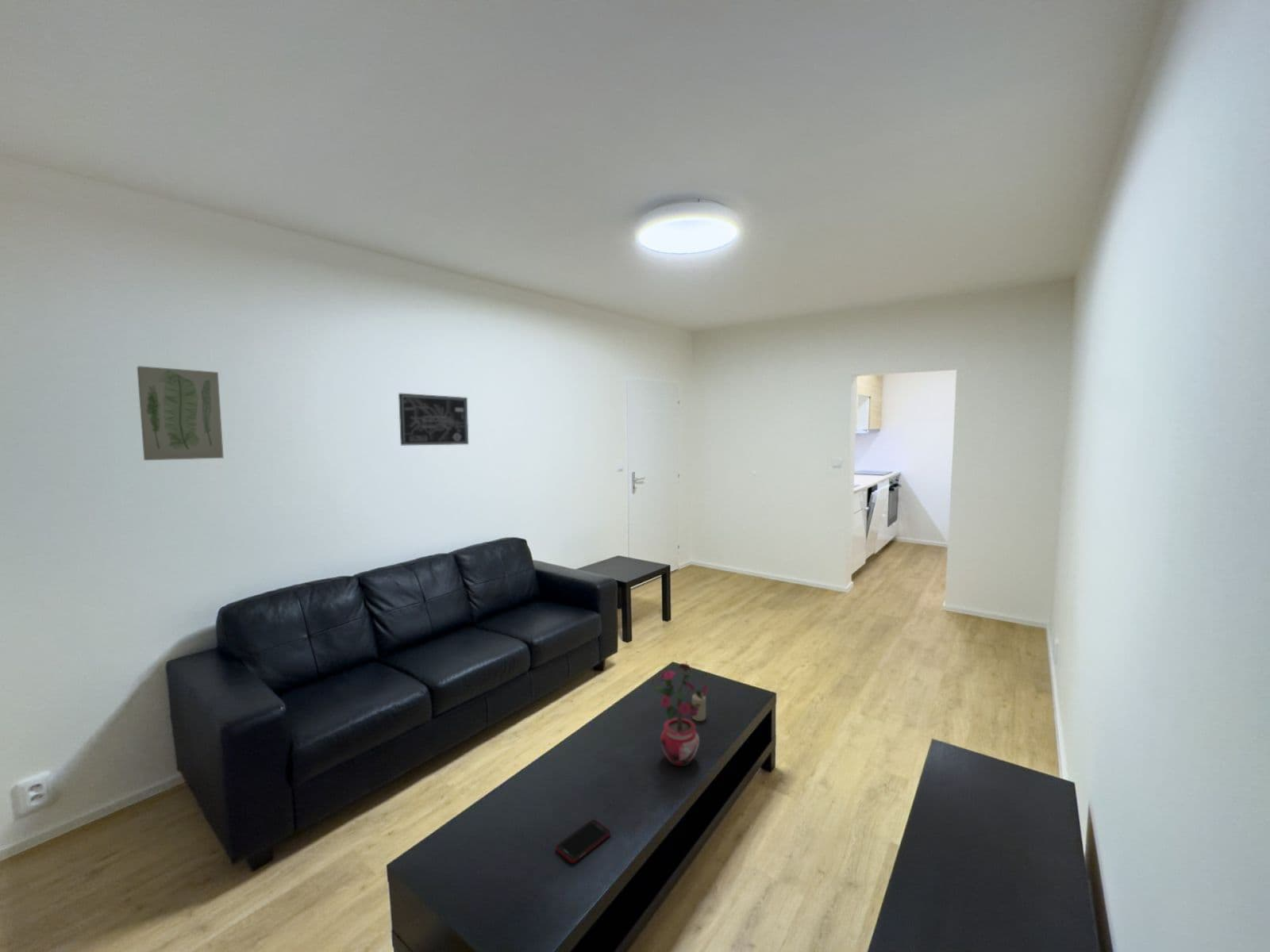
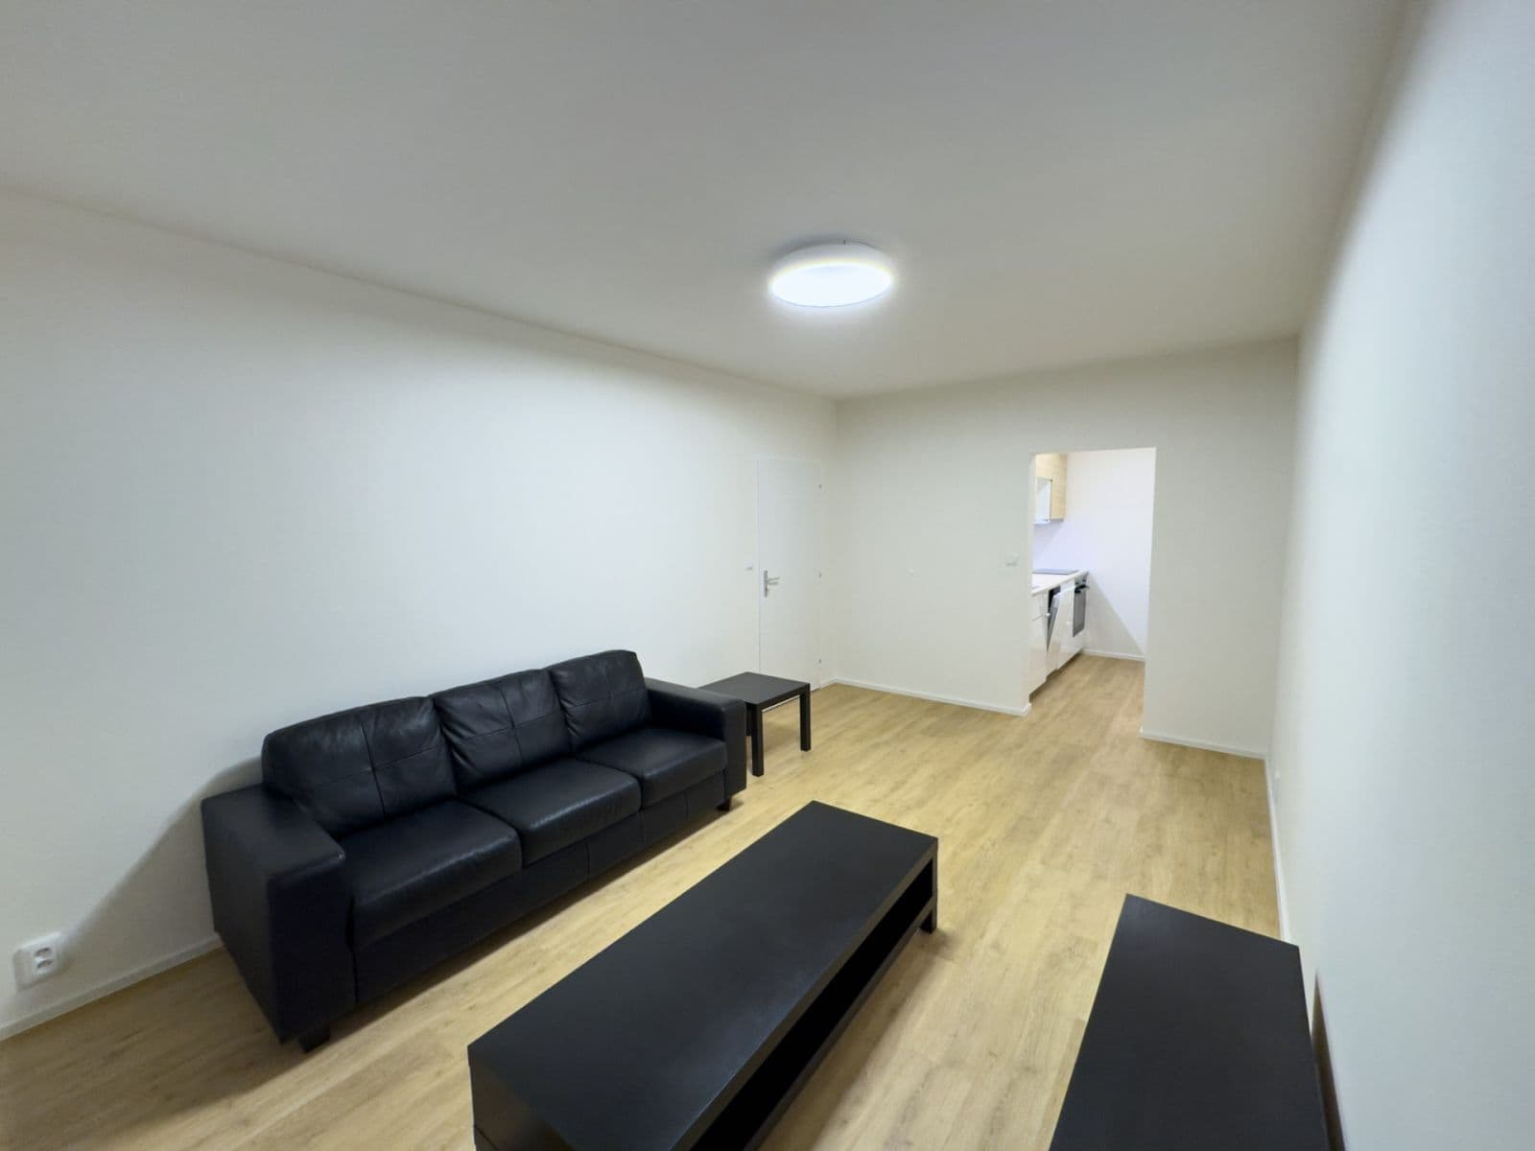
- cell phone [555,819,611,864]
- potted plant [655,661,711,767]
- candle [691,692,706,722]
- wall art [398,393,469,446]
- wall art [137,365,225,461]
